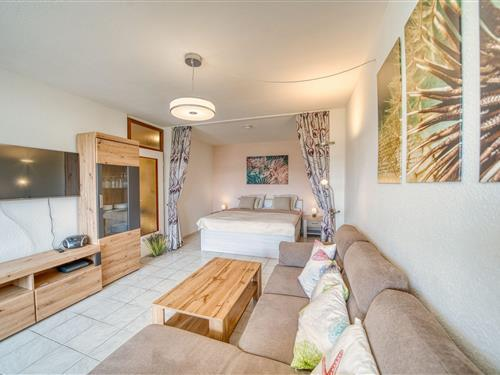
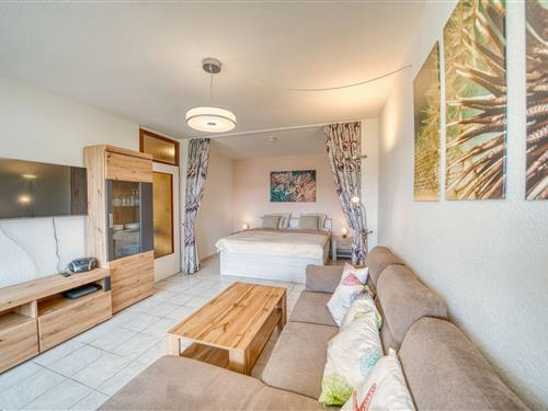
- decorative plant [142,229,171,257]
